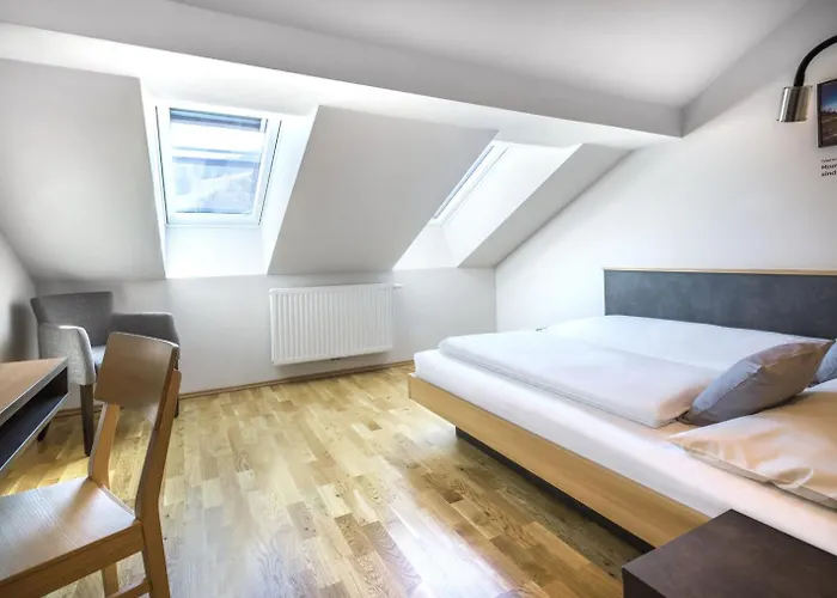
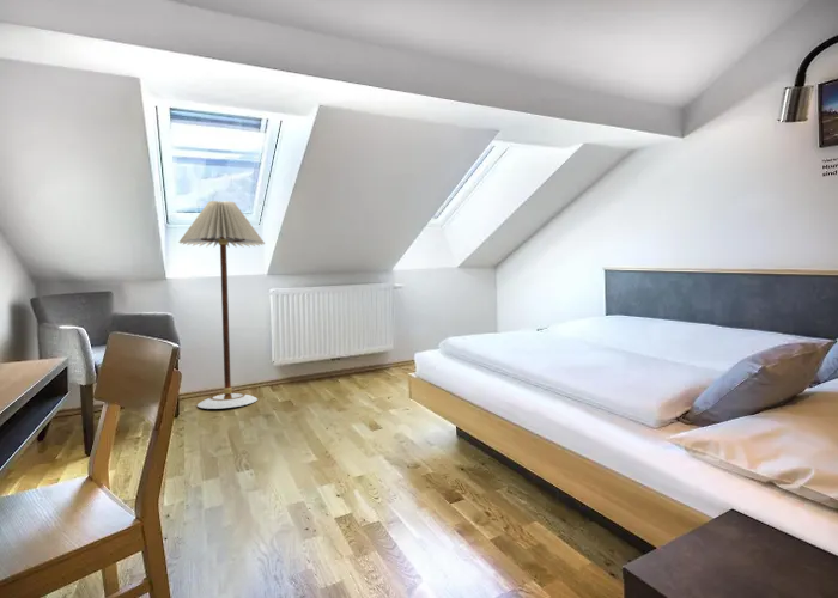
+ floor lamp [177,200,266,410]
